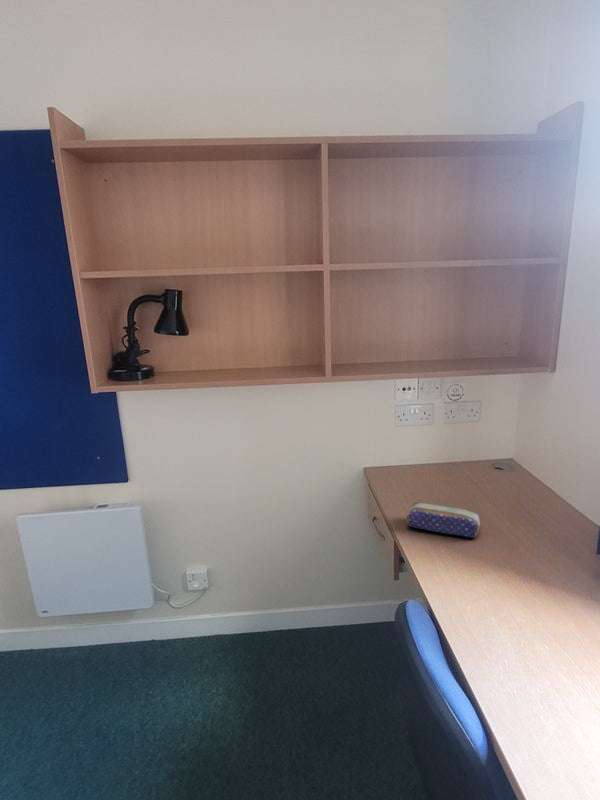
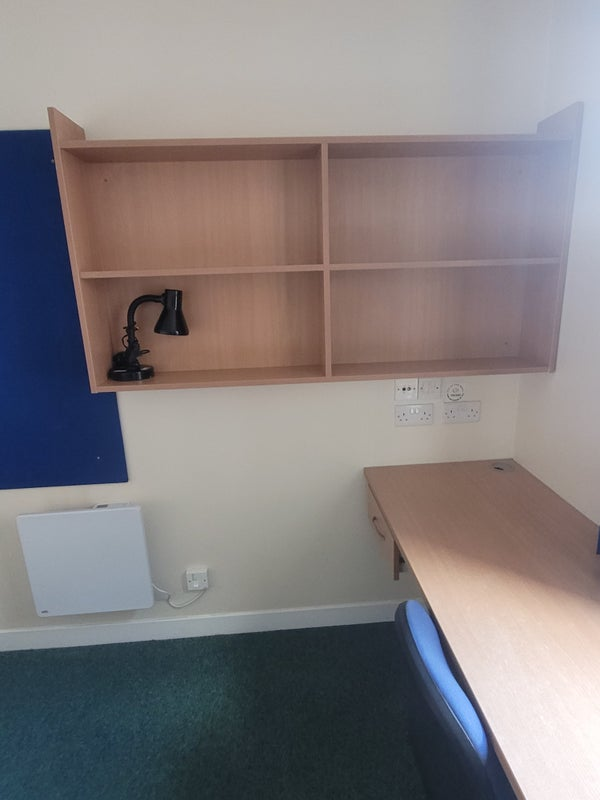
- pencil case [406,501,481,539]
